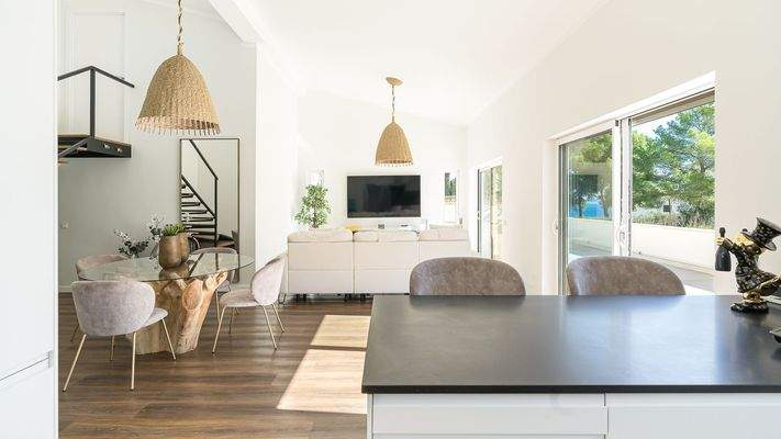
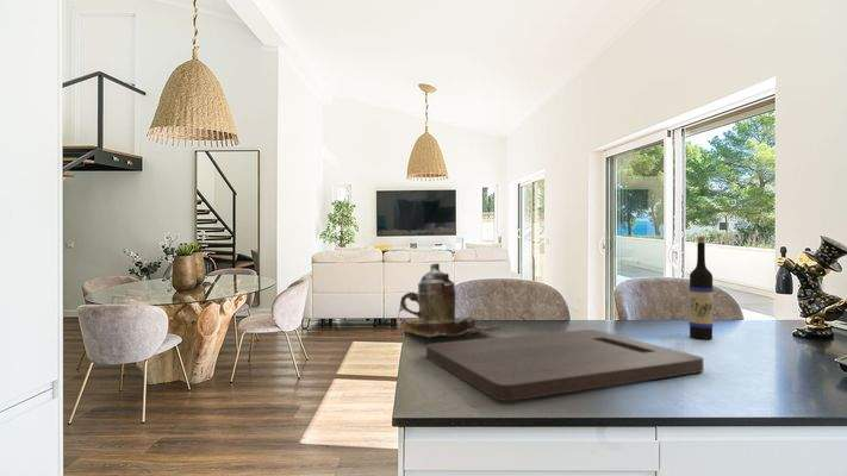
+ cutting board [425,328,704,402]
+ teapot [394,262,503,340]
+ wine bottle [689,236,714,340]
